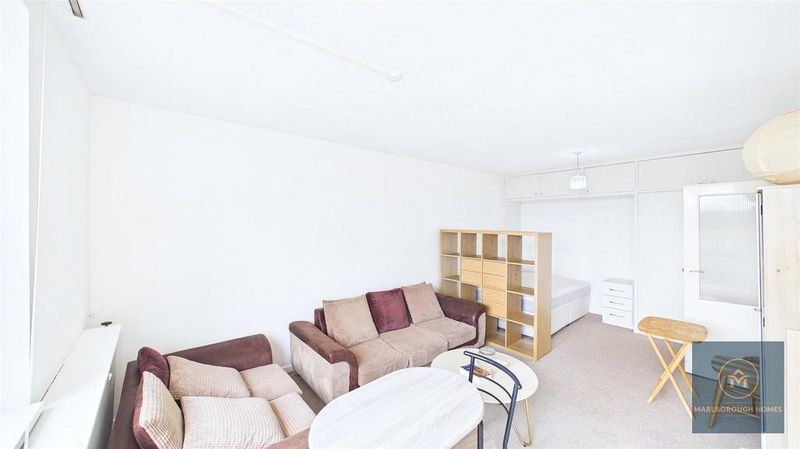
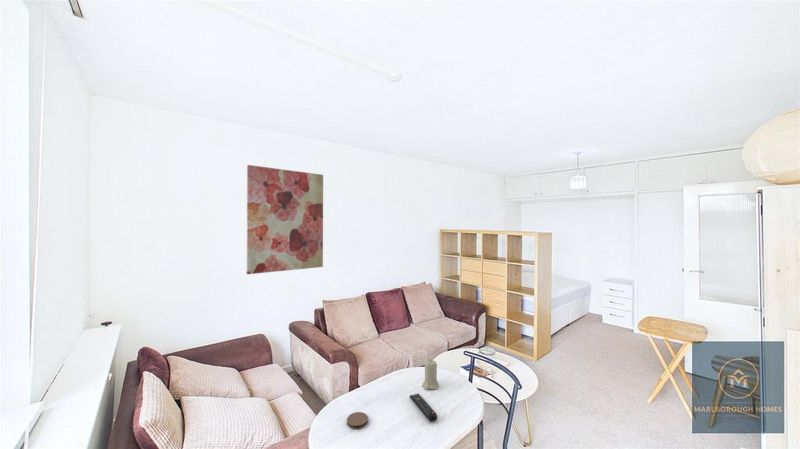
+ coaster [346,411,369,430]
+ remote control [408,393,438,423]
+ candle [421,358,440,390]
+ wall art [245,164,324,275]
